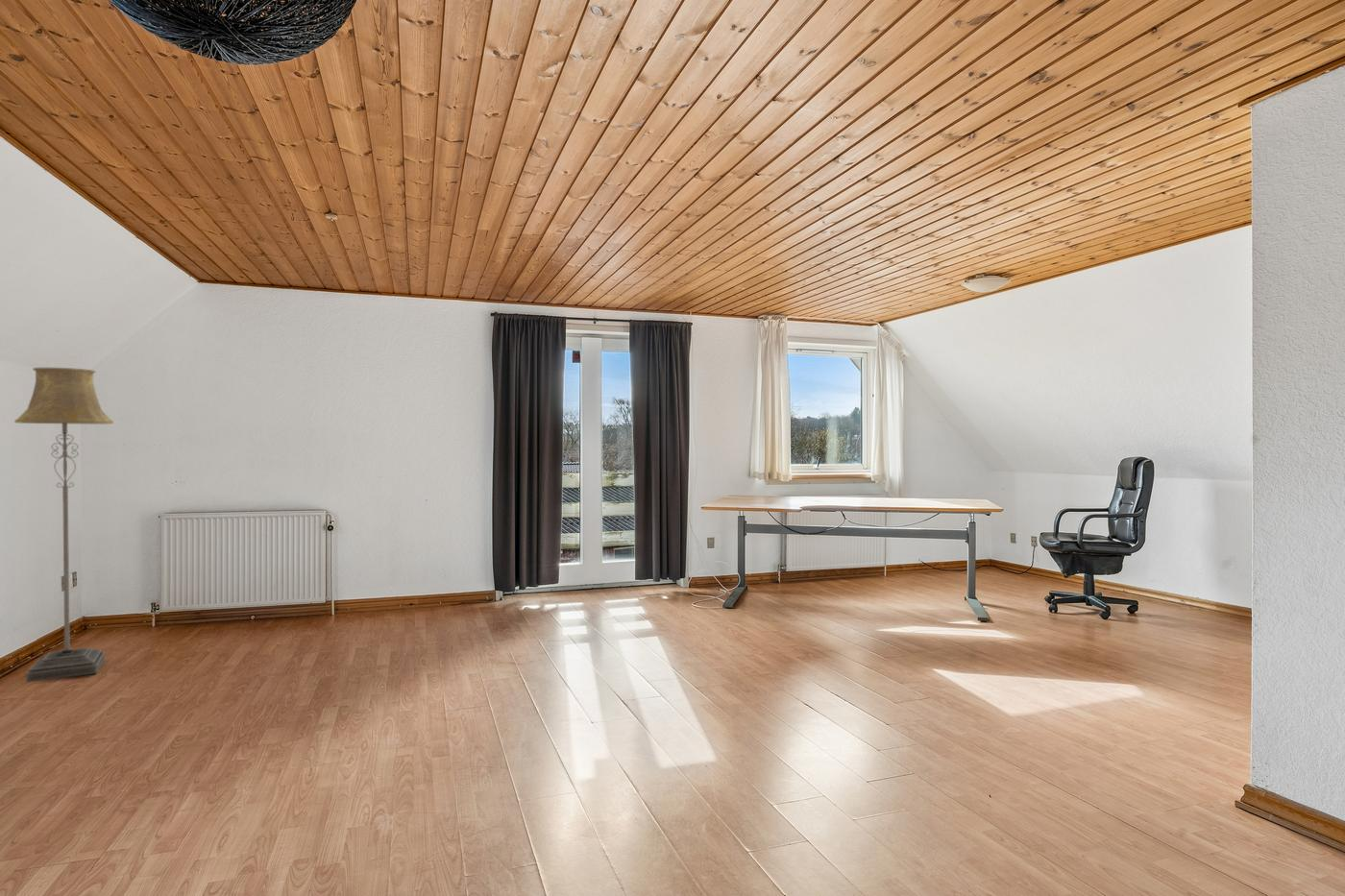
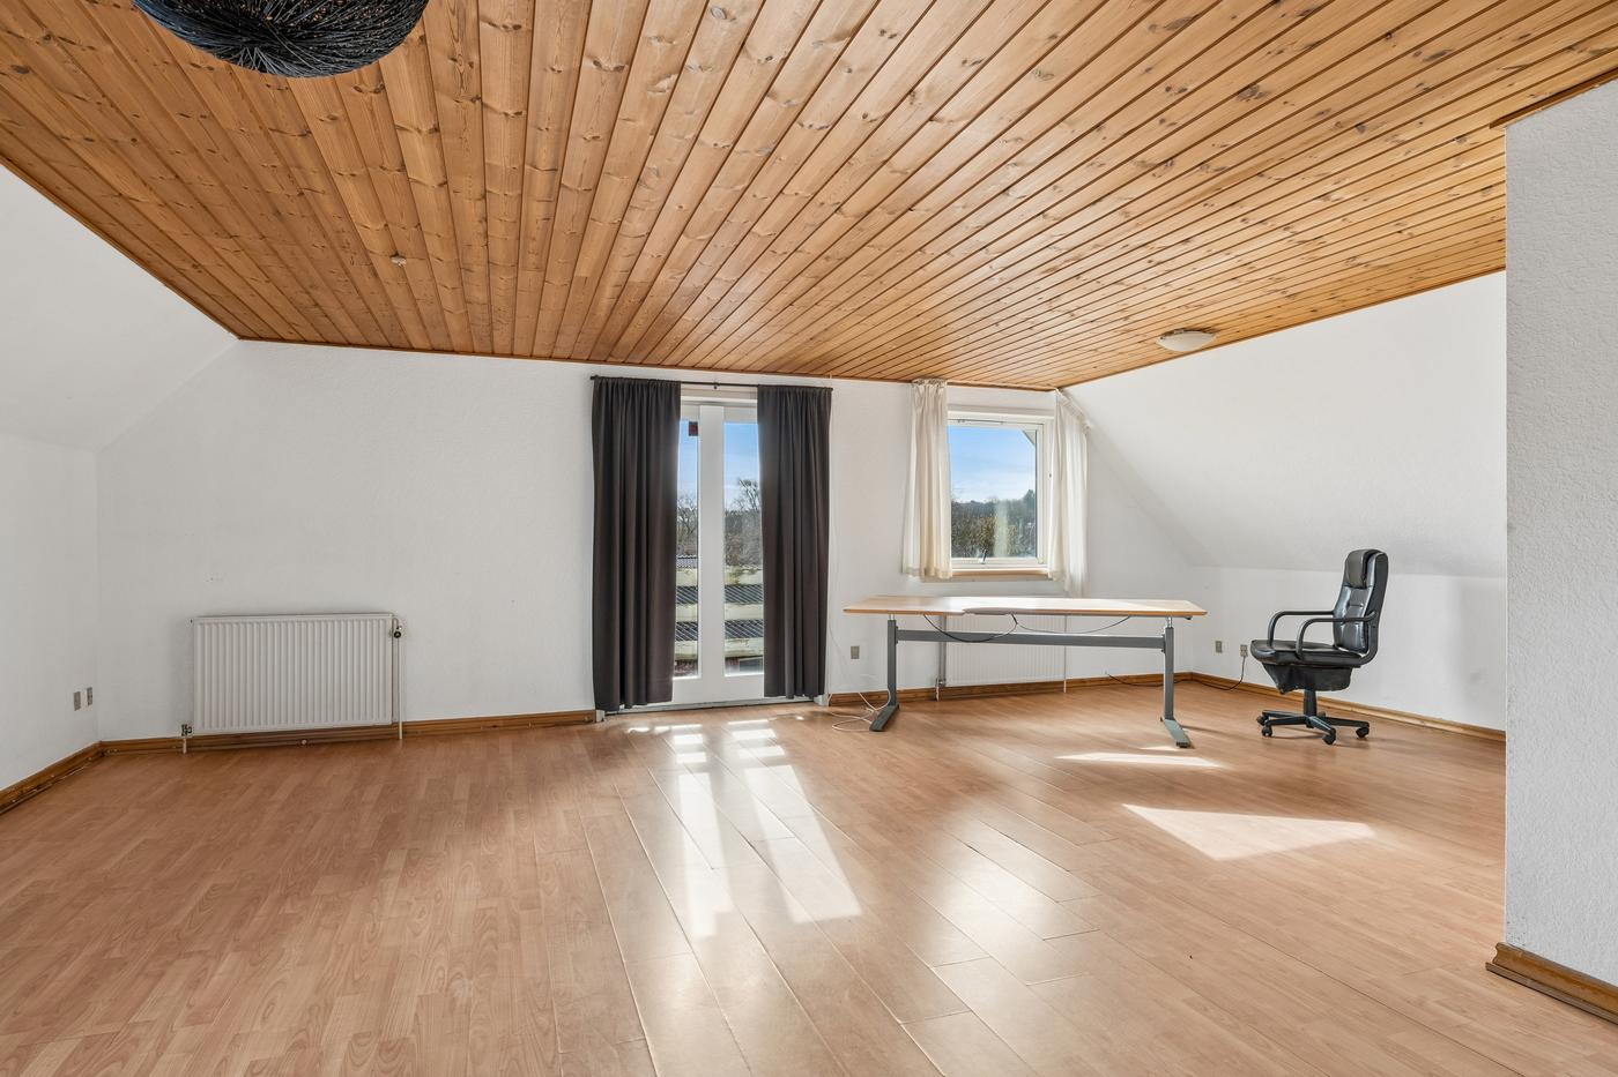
- floor lamp [13,367,114,683]
